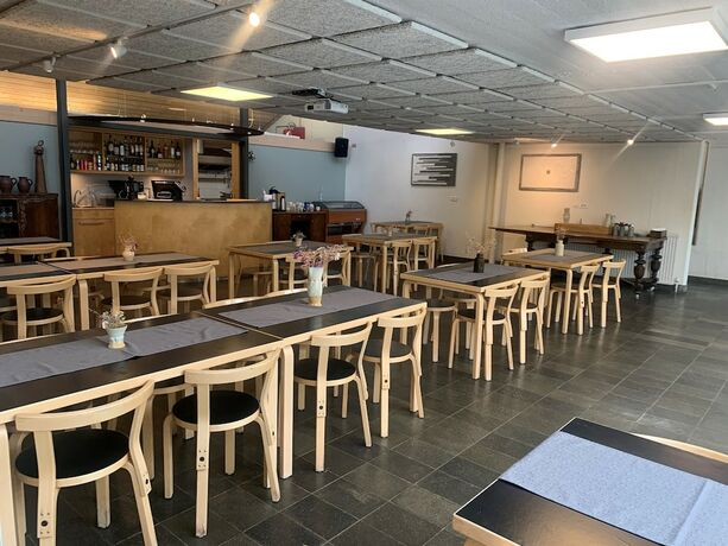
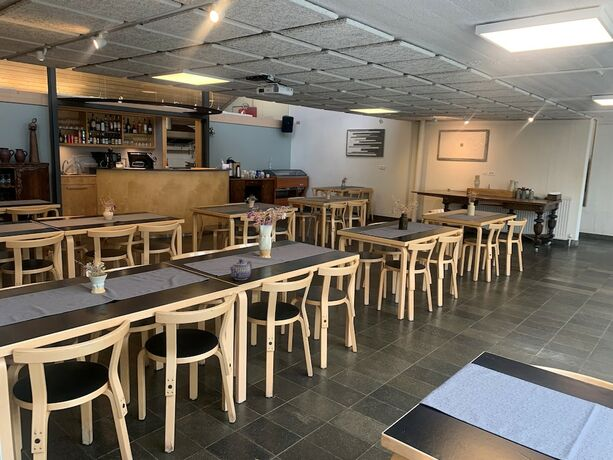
+ teapot [228,259,253,281]
